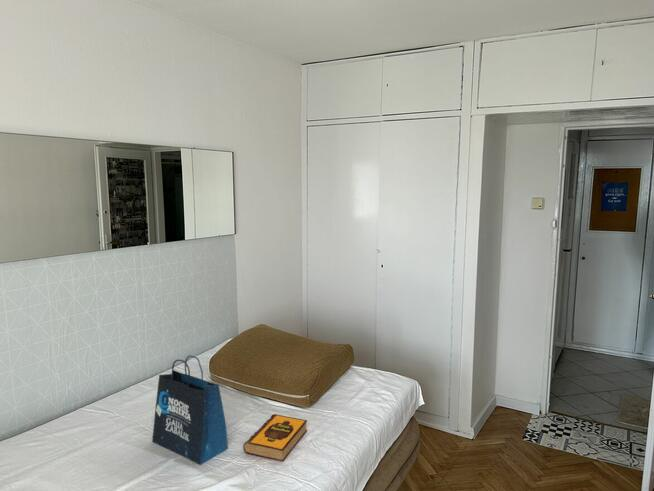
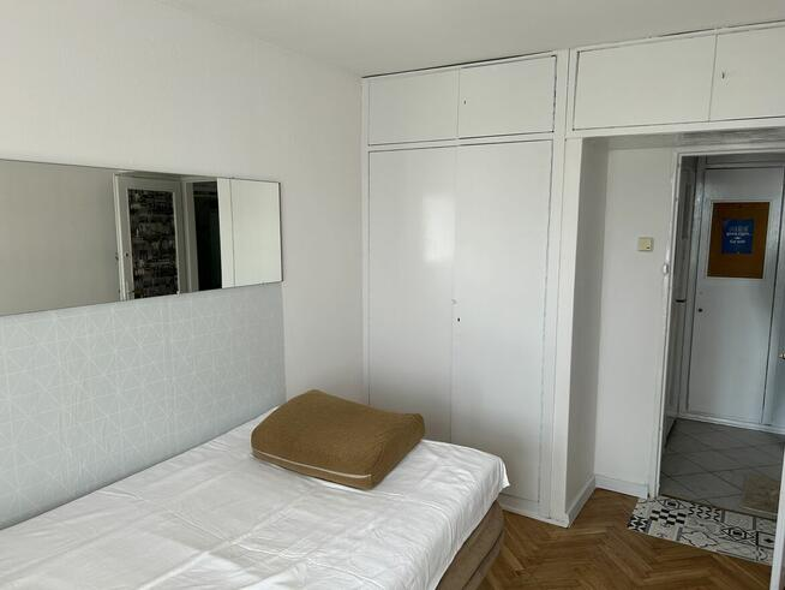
- hardback book [242,413,308,462]
- tote bag [151,354,229,466]
